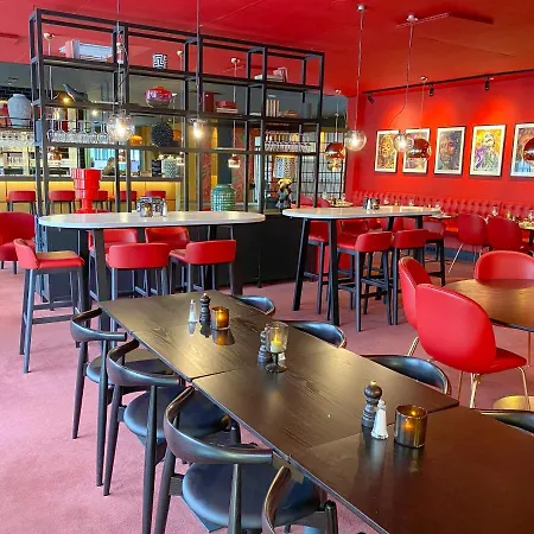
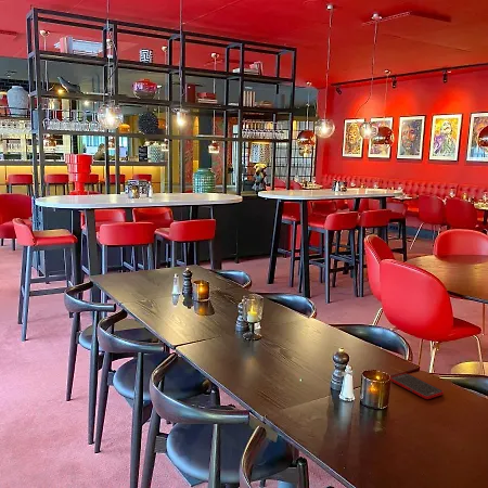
+ cell phone [389,372,445,400]
